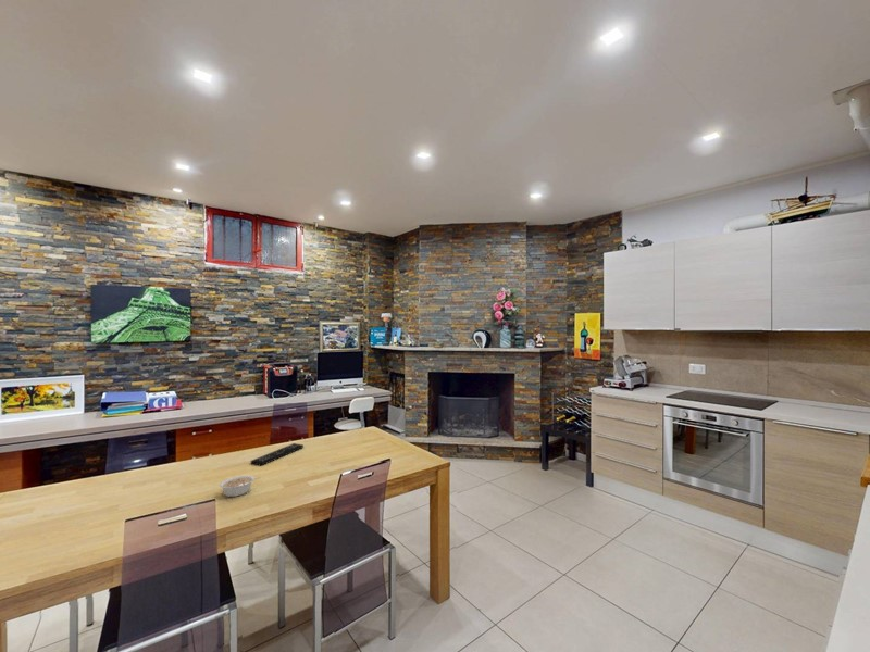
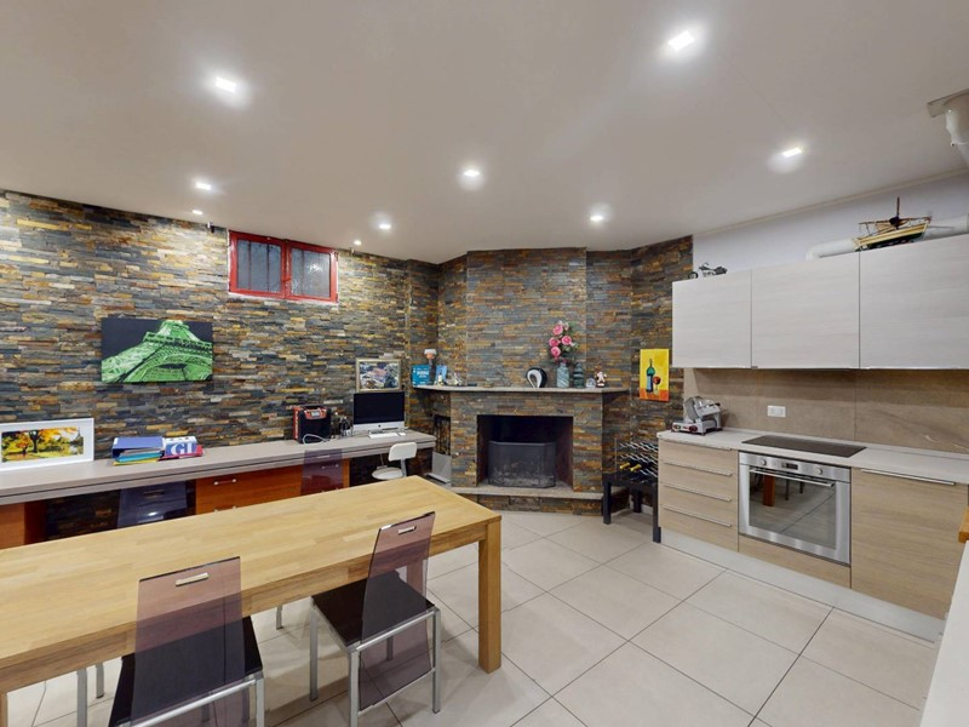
- remote control [250,442,304,466]
- legume [219,475,261,498]
